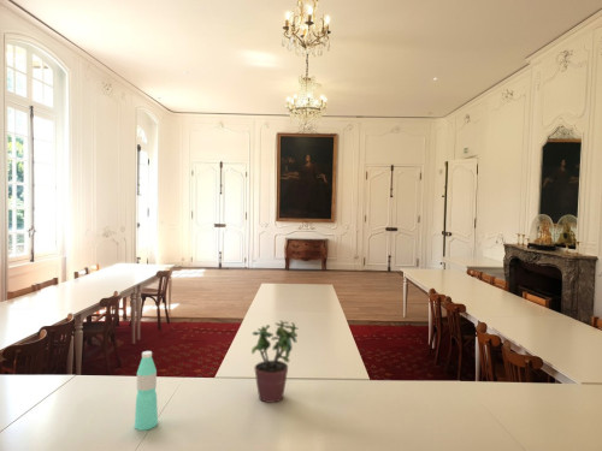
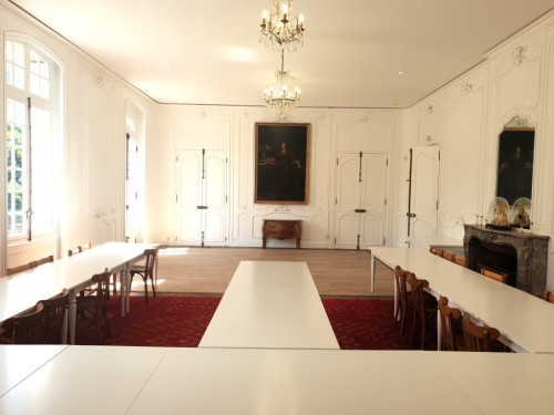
- potted plant [250,320,299,404]
- water bottle [134,350,159,432]
